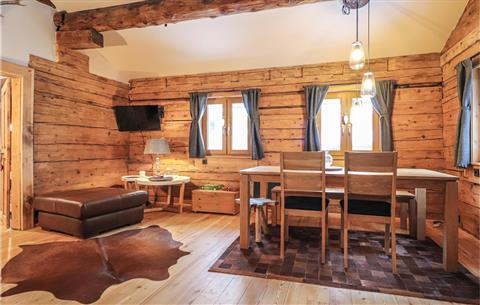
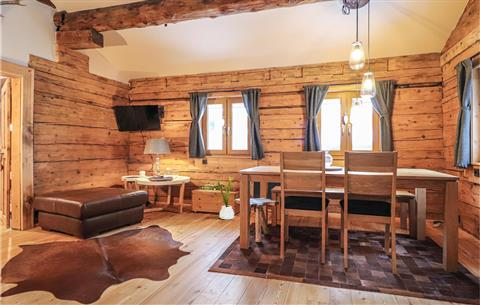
+ house plant [215,173,238,220]
